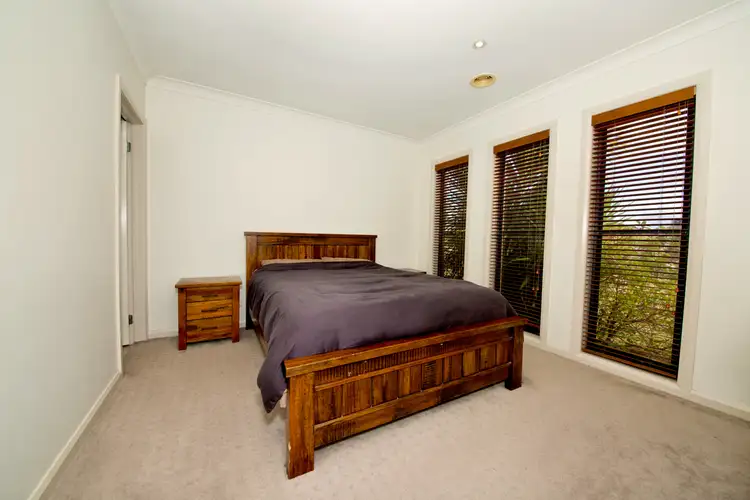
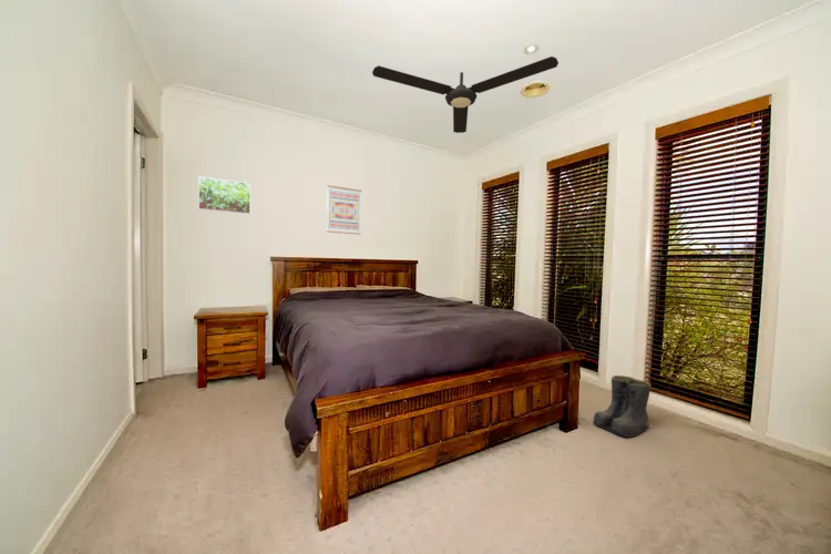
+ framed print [197,175,252,215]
+ wall art [326,184,362,236]
+ boots [592,375,653,438]
+ ceiling fan [371,55,560,134]
